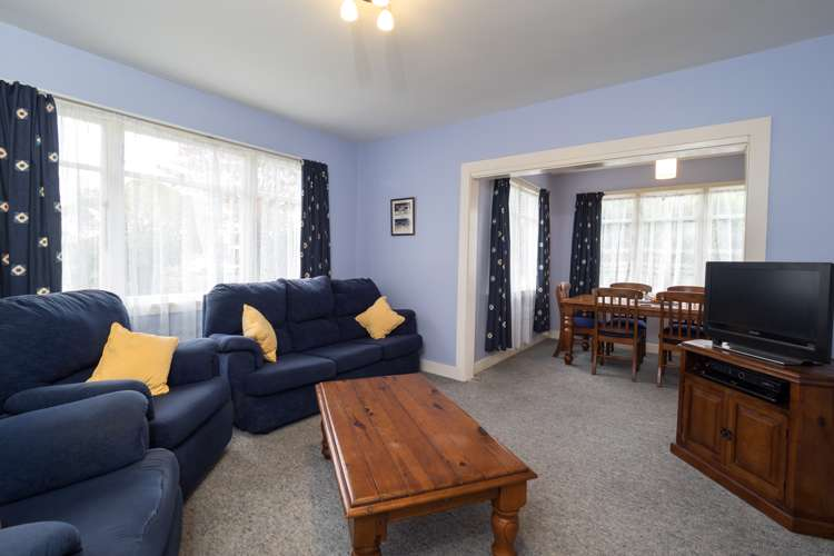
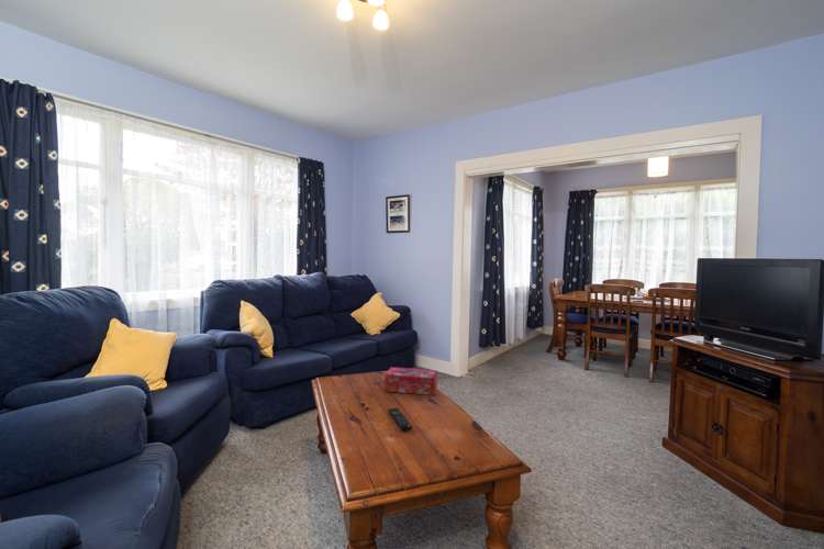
+ remote control [387,407,413,433]
+ tissue box [383,366,438,396]
